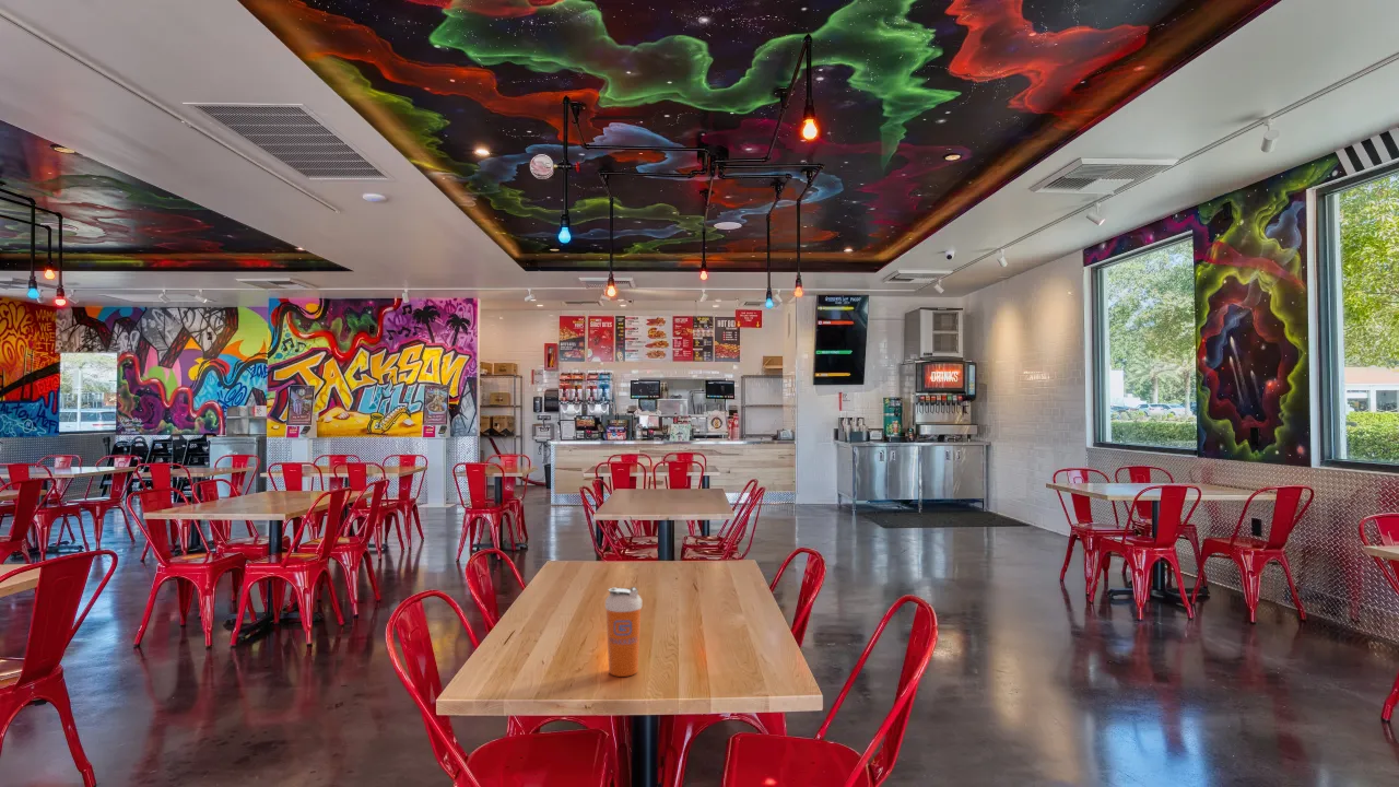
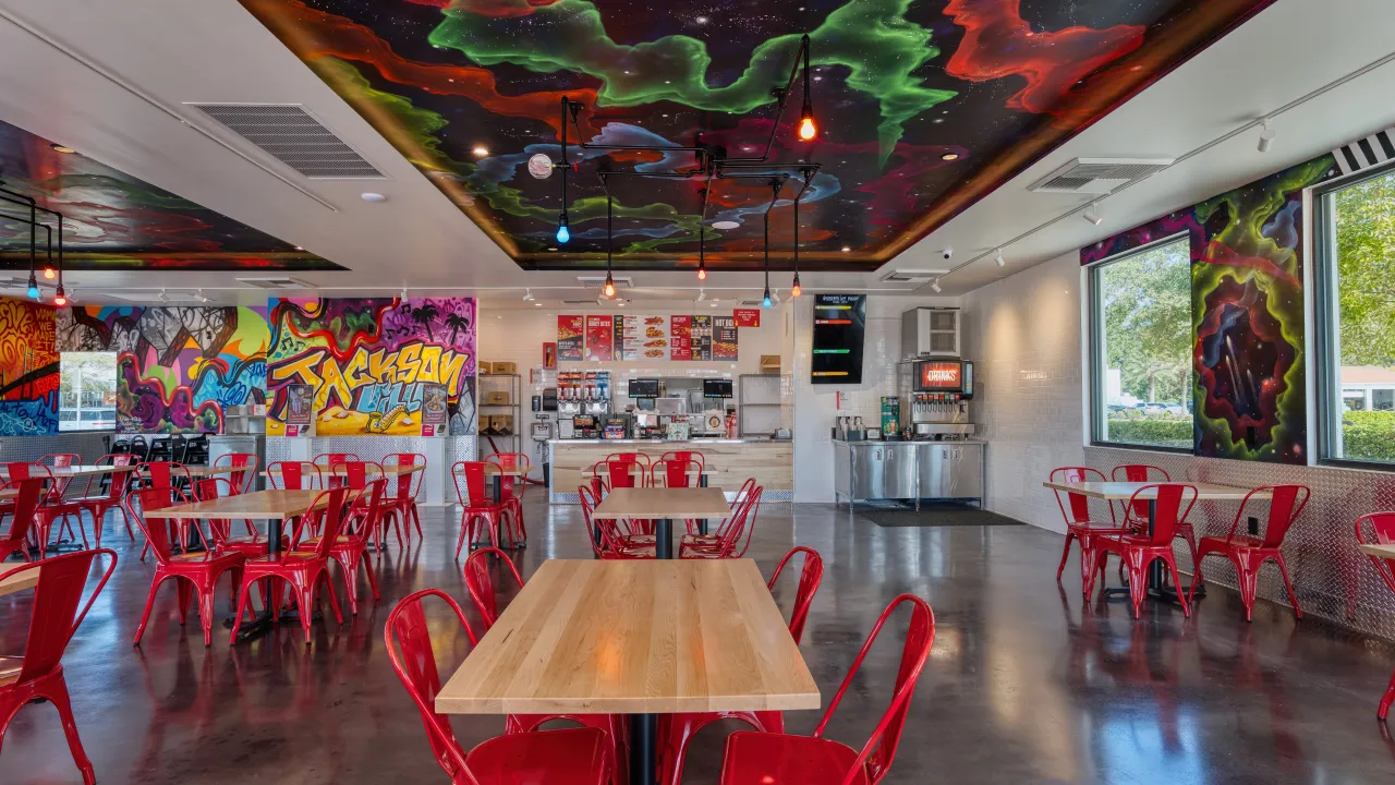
- shaker bottle [604,586,643,678]
